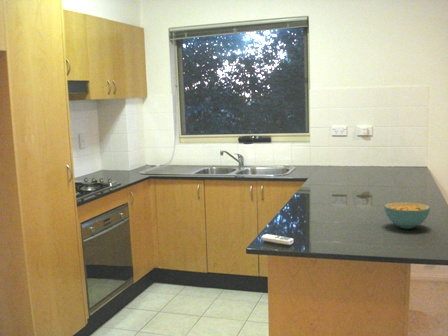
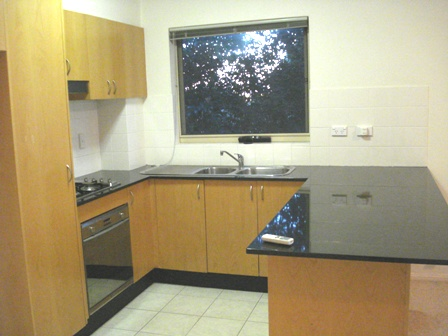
- cereal bowl [383,201,431,229]
